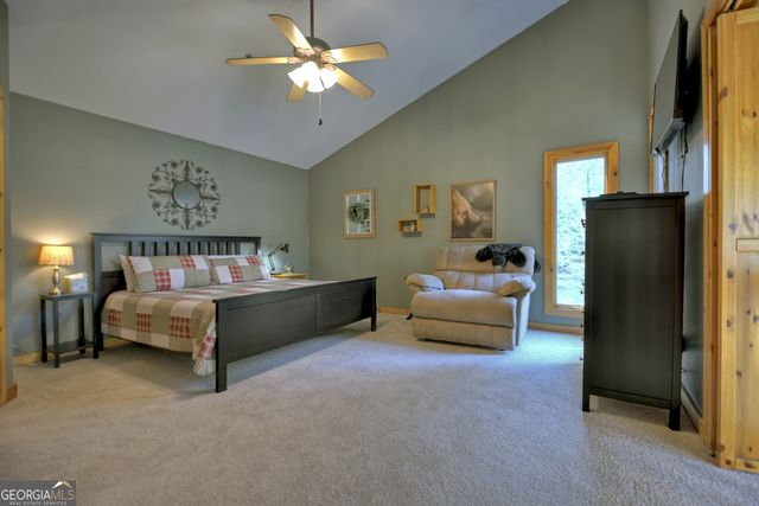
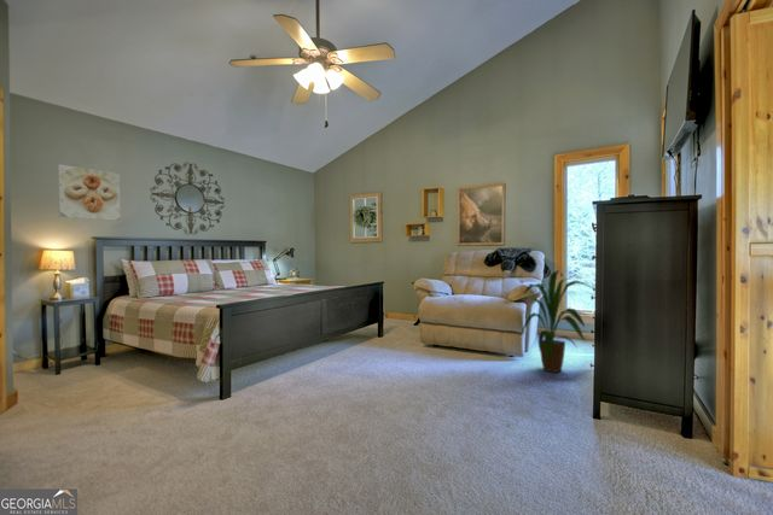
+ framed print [57,163,122,222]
+ house plant [521,269,594,374]
